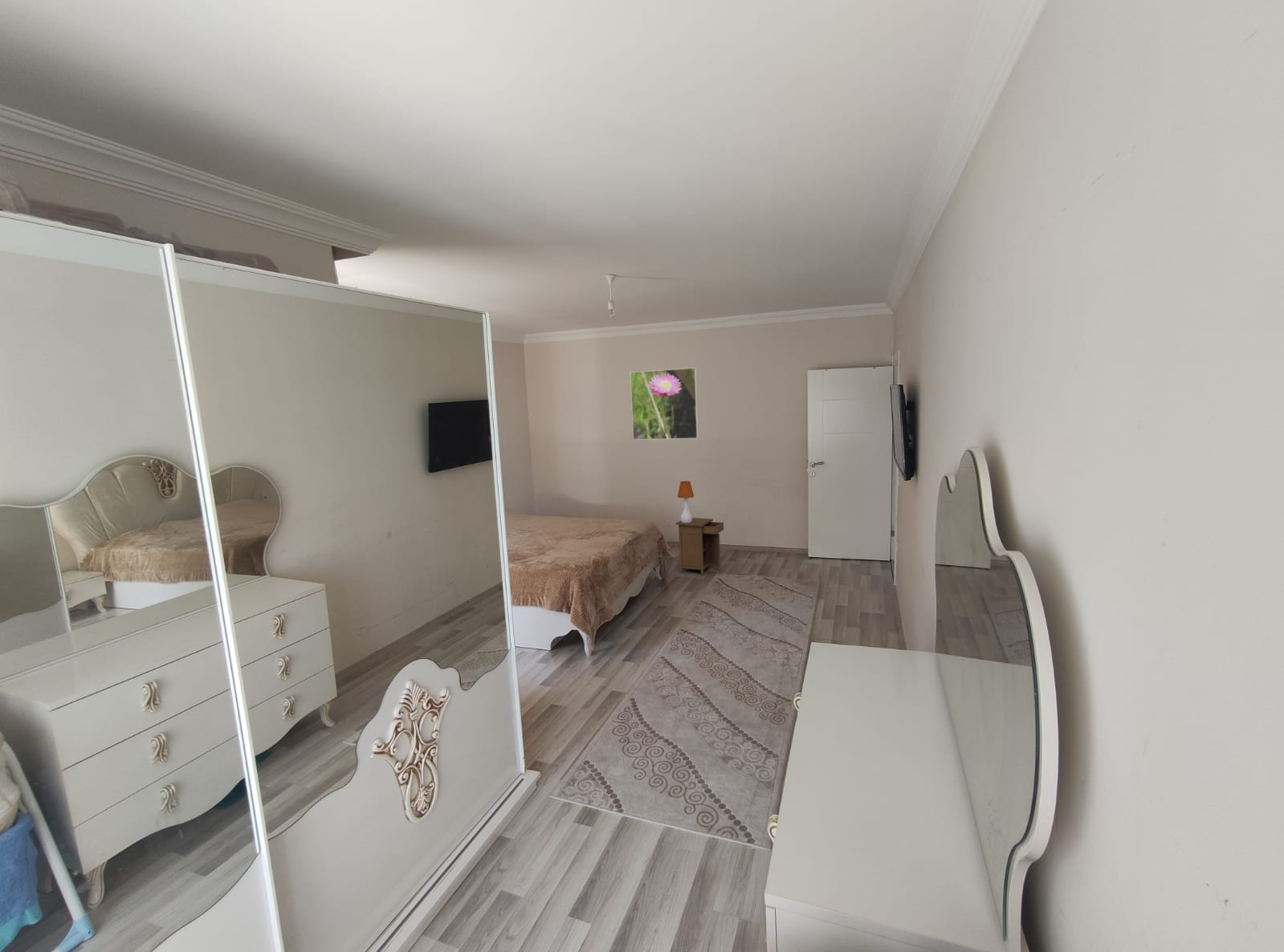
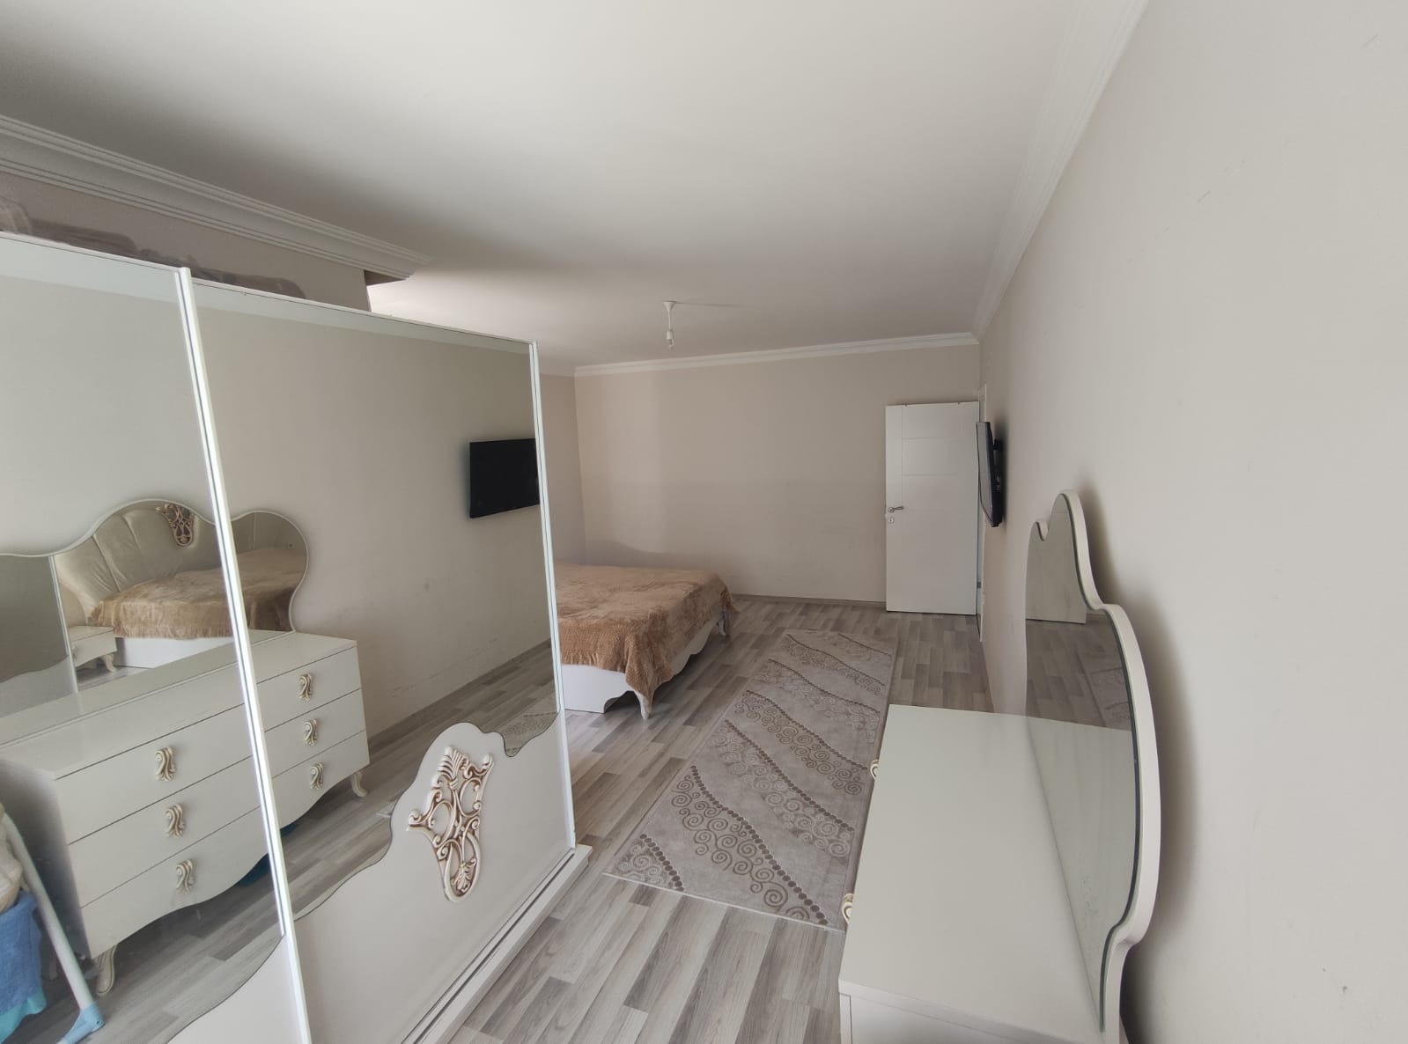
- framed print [630,367,699,441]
- nightstand [675,517,724,576]
- table lamp [677,480,695,523]
